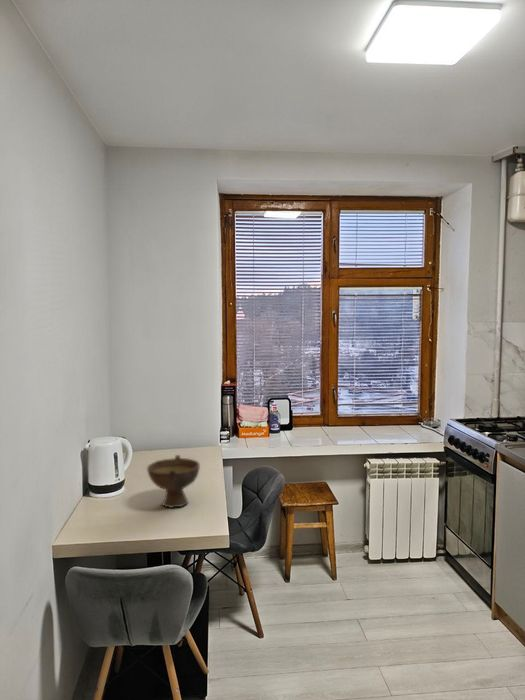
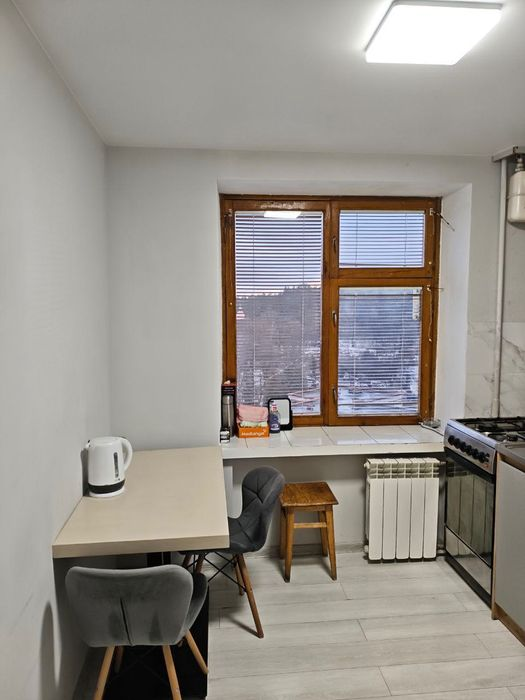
- bowl [146,454,201,509]
